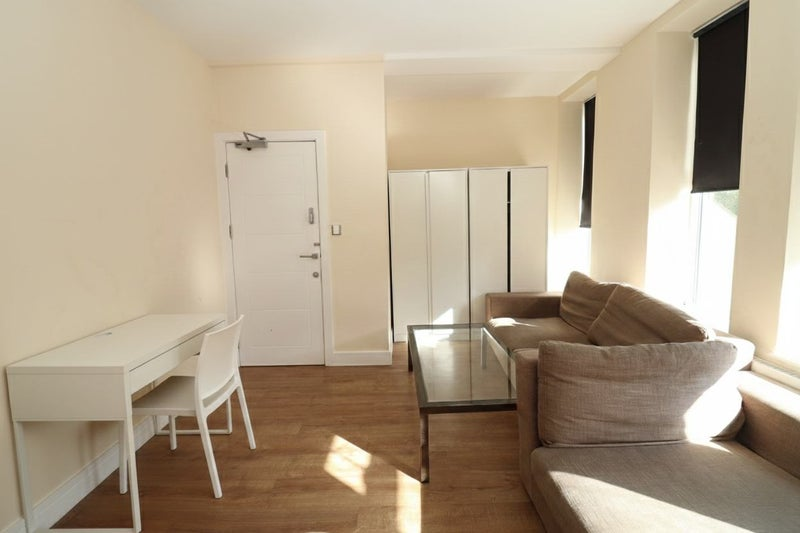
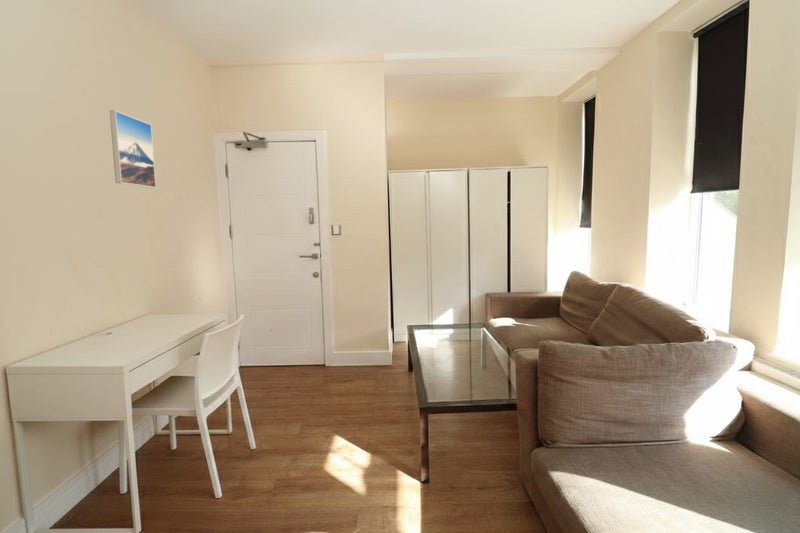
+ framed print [109,109,157,189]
